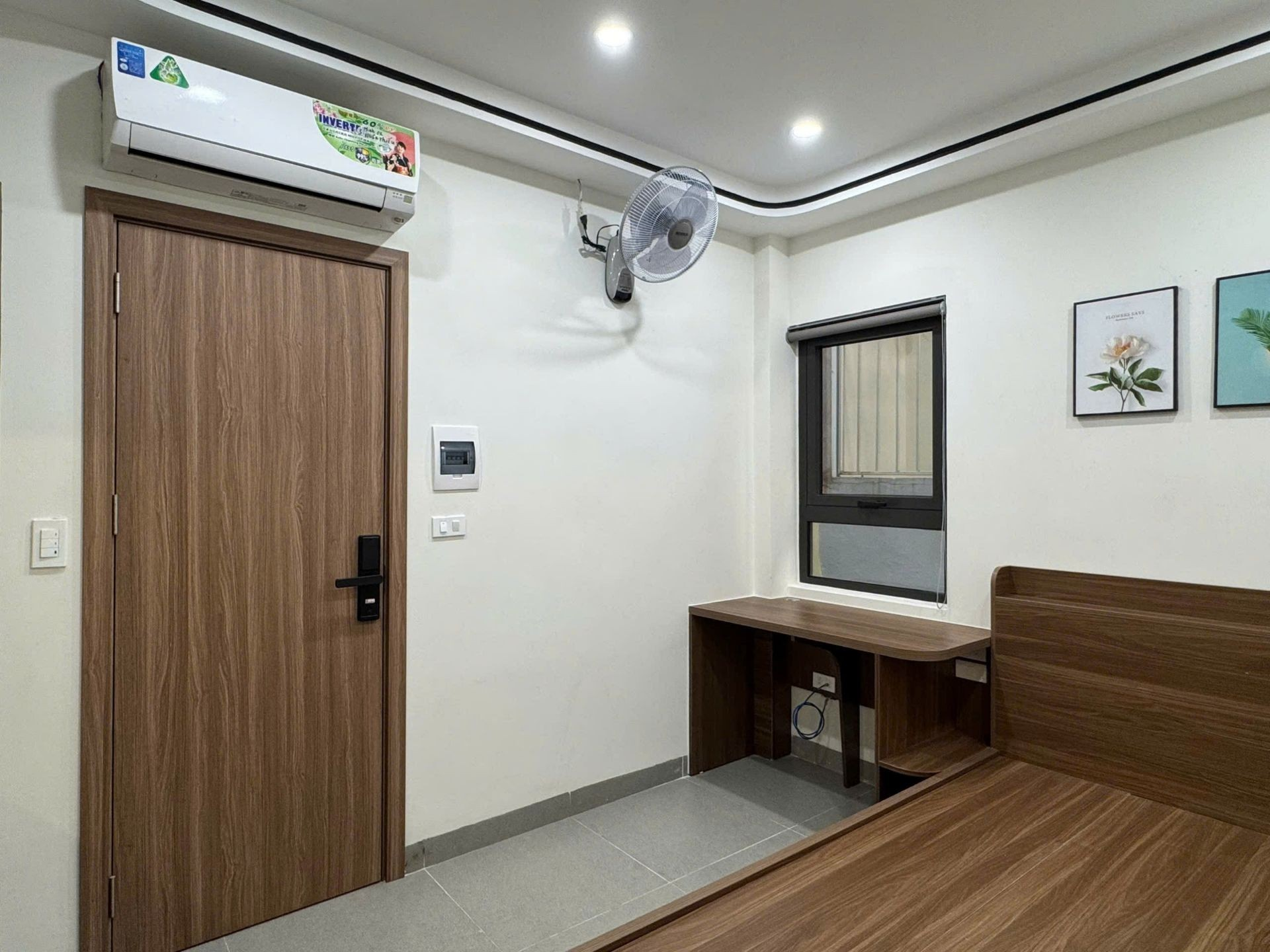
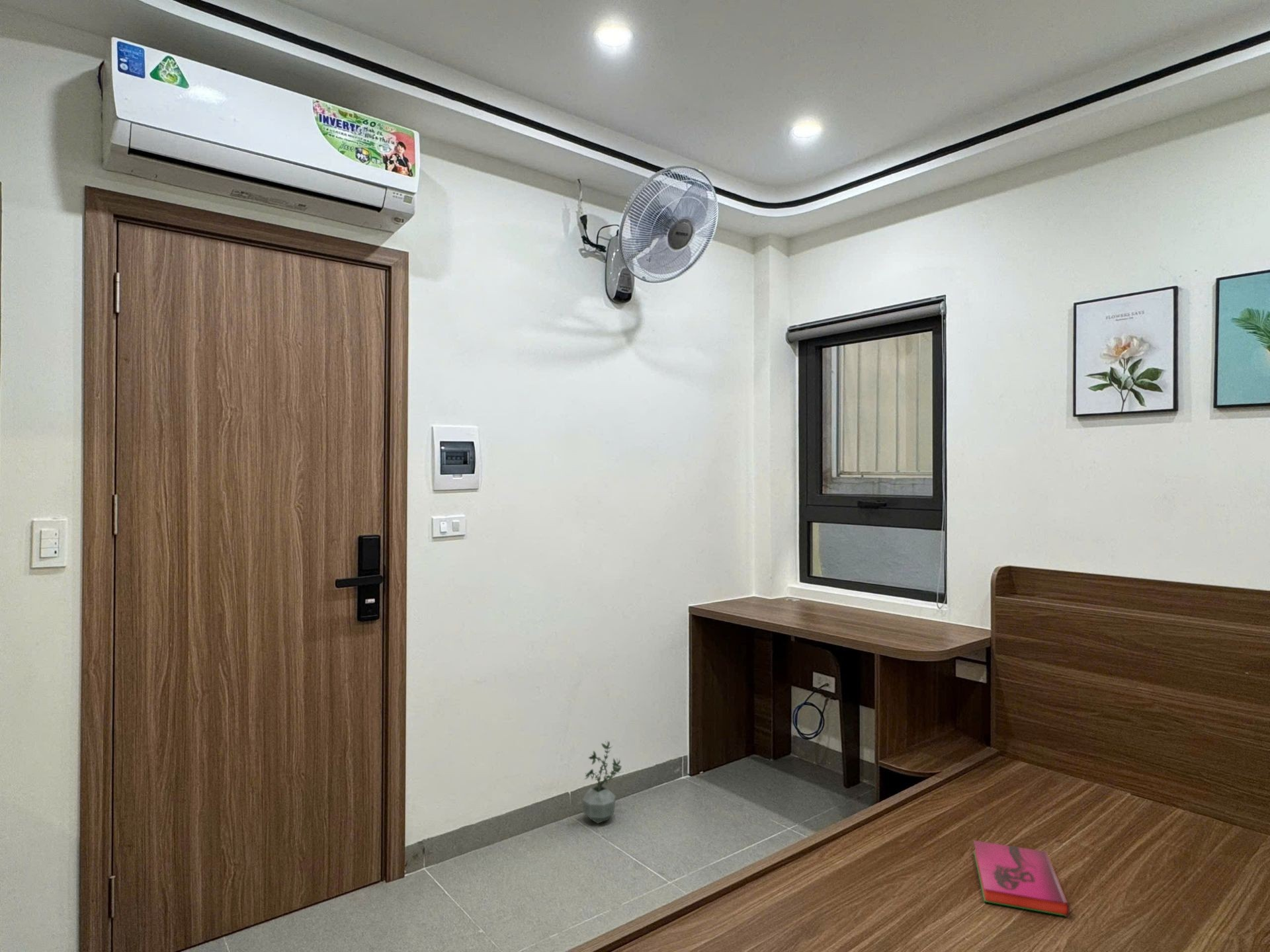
+ potted plant [582,740,624,824]
+ hardback book [973,840,1070,918]
